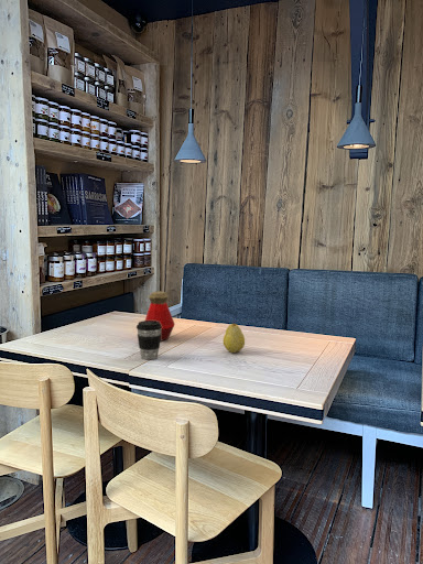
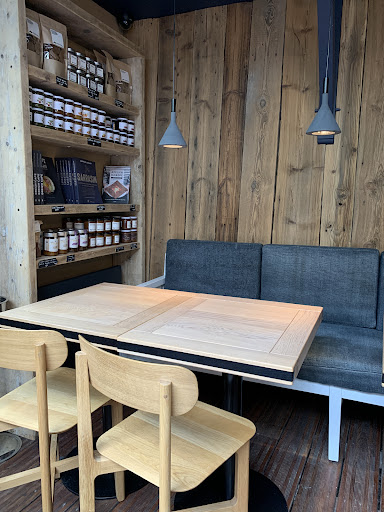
- coffee cup [135,319,162,360]
- bottle [144,291,176,341]
- fruit [223,322,246,354]
